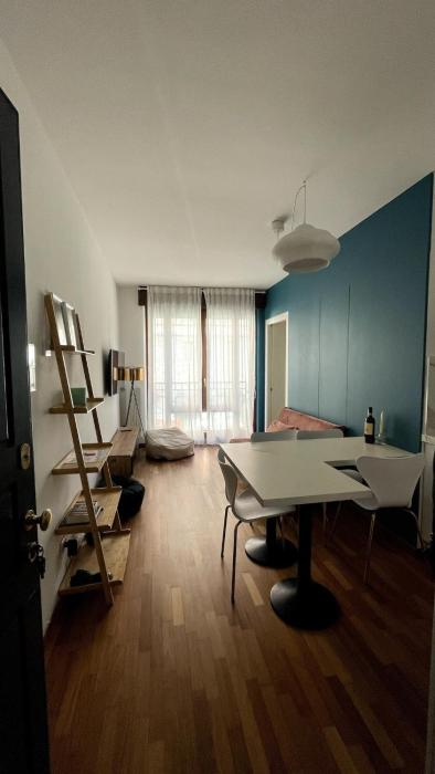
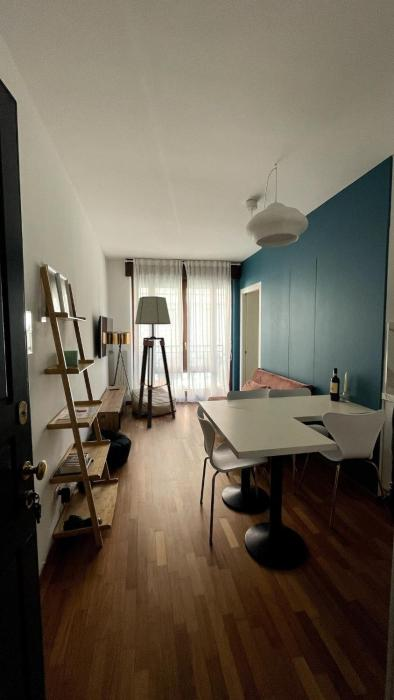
+ floor lamp [134,295,176,429]
